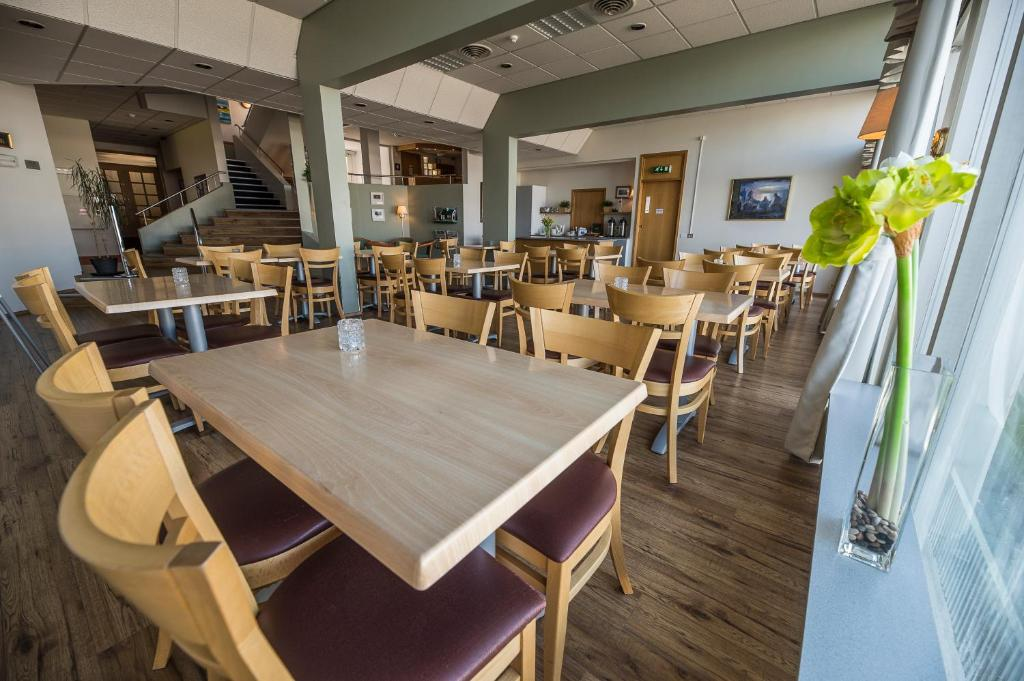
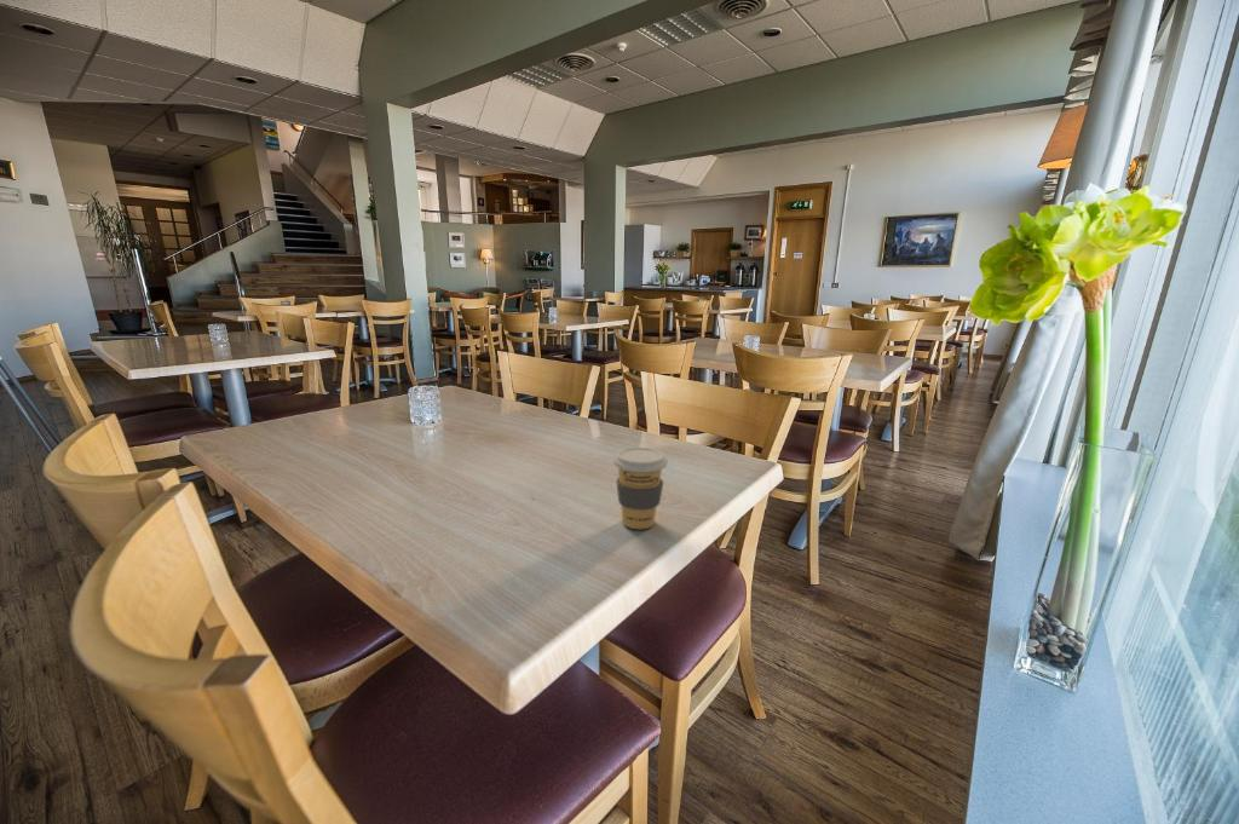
+ coffee cup [612,446,669,530]
